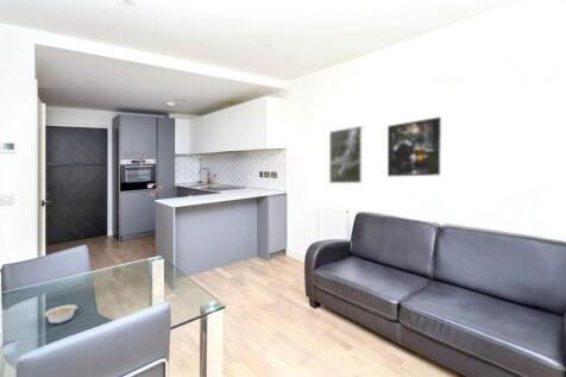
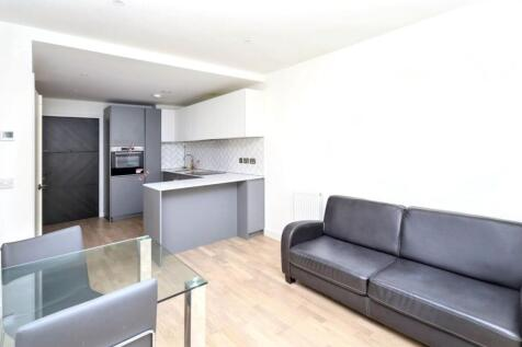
- legume [36,303,78,325]
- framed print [328,125,364,184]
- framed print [386,115,442,177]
